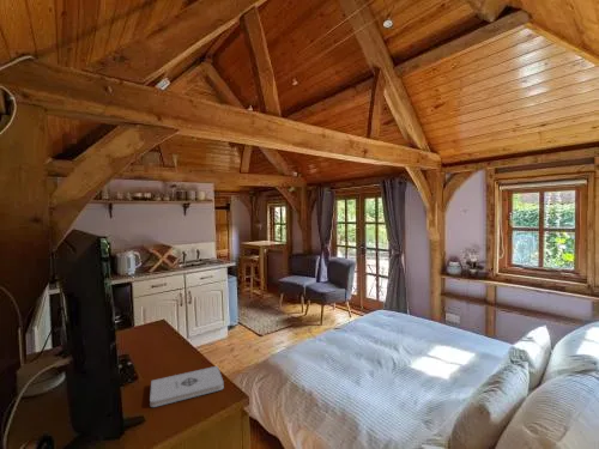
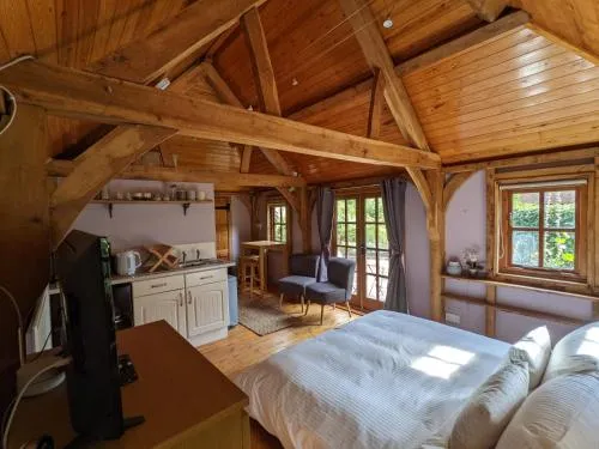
- notepad [149,365,225,408]
